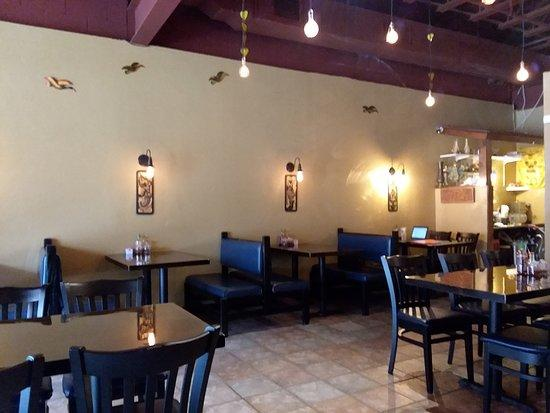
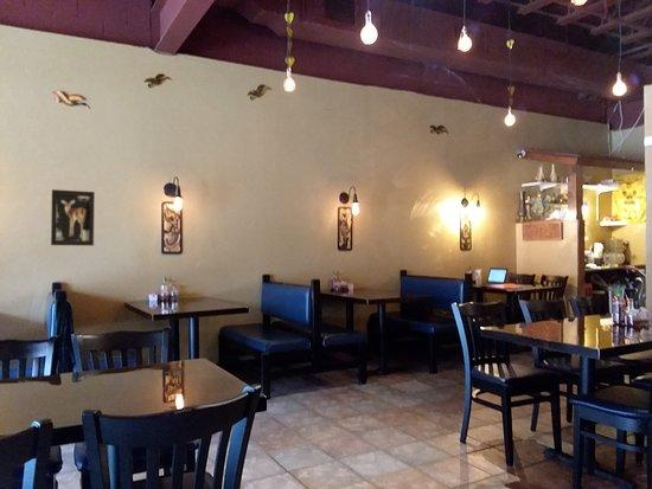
+ wall art [50,188,96,246]
